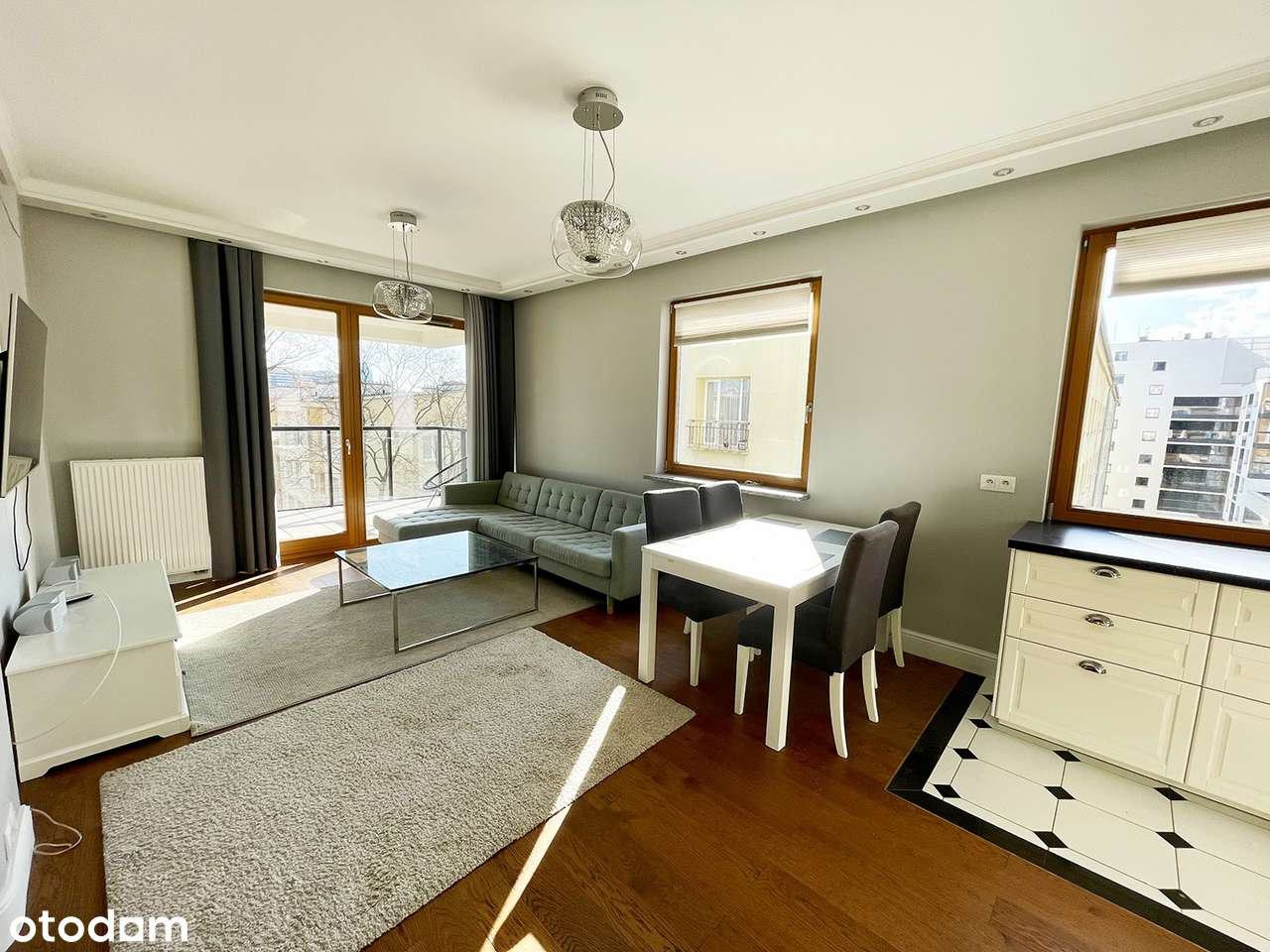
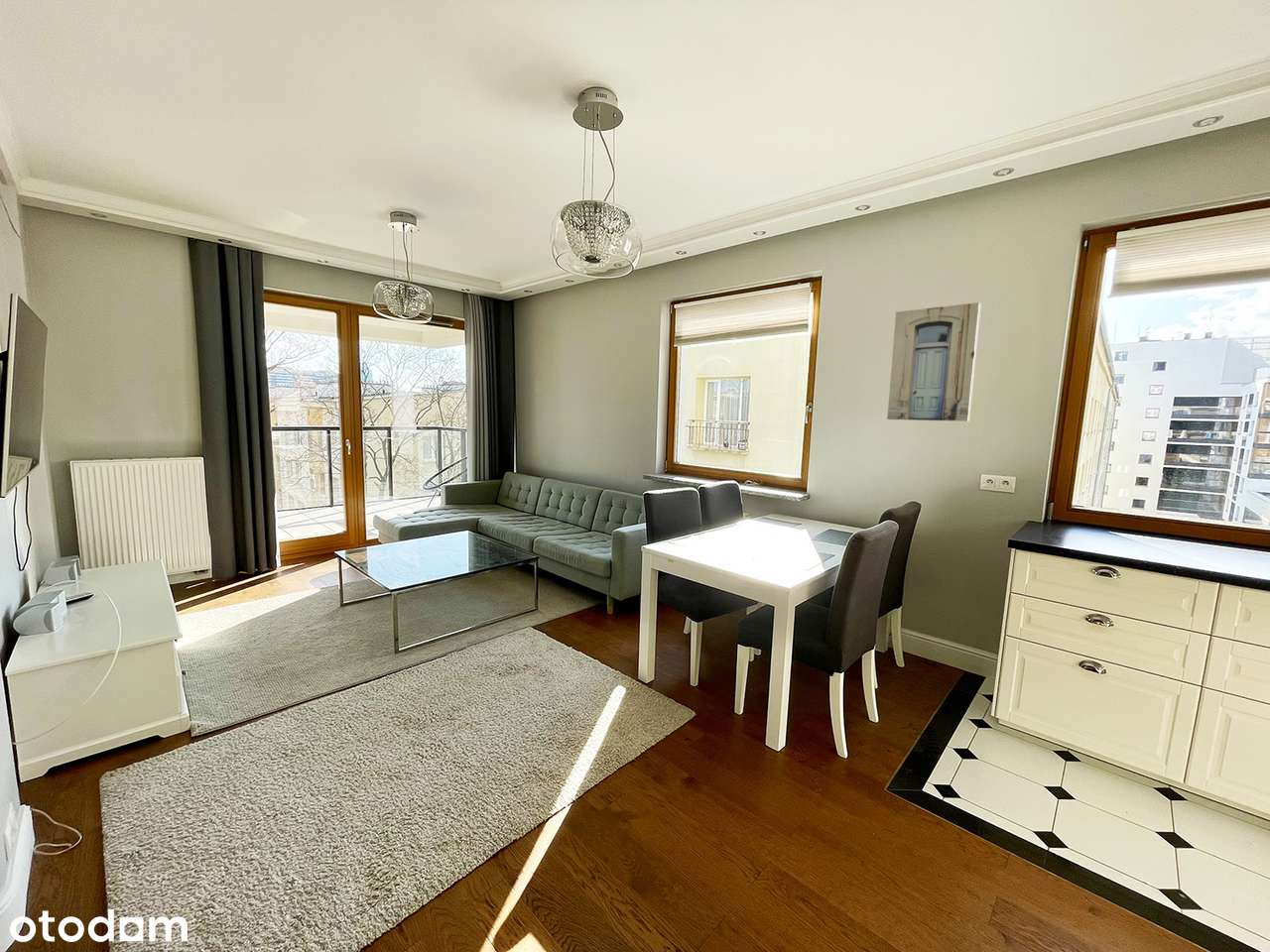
+ wall art [886,301,982,422]
